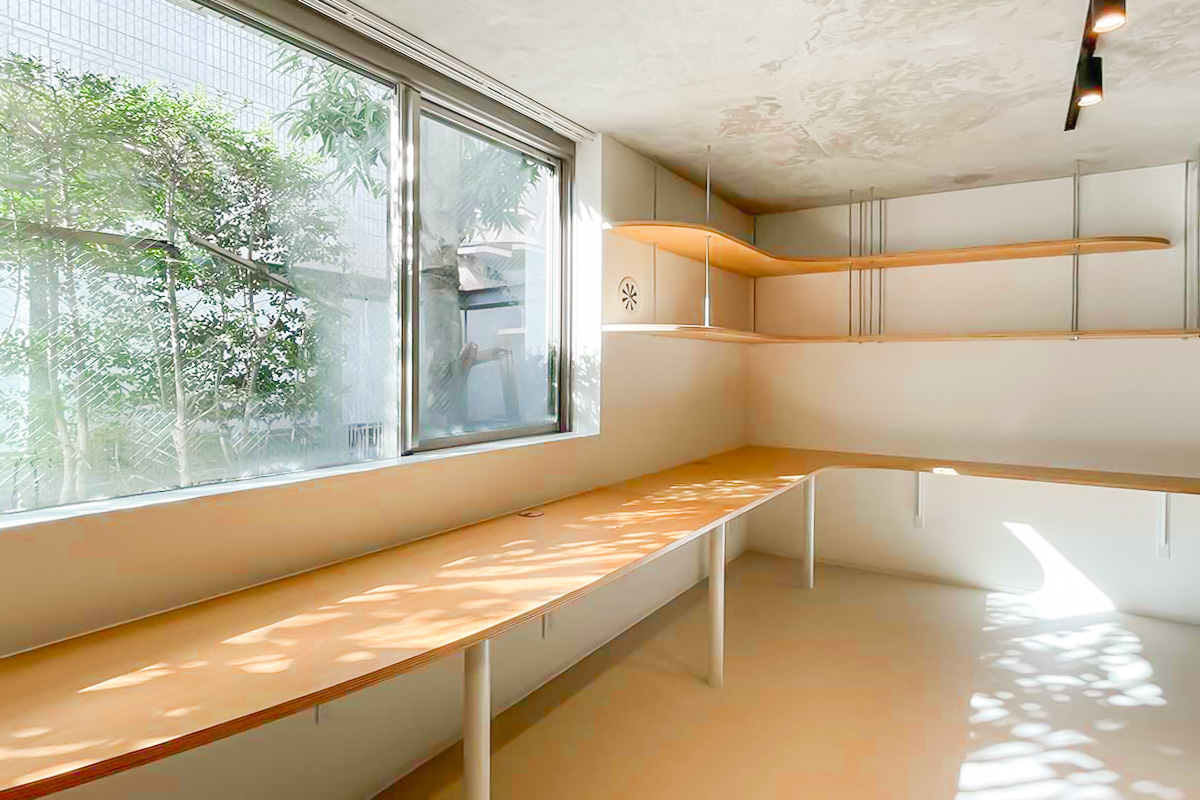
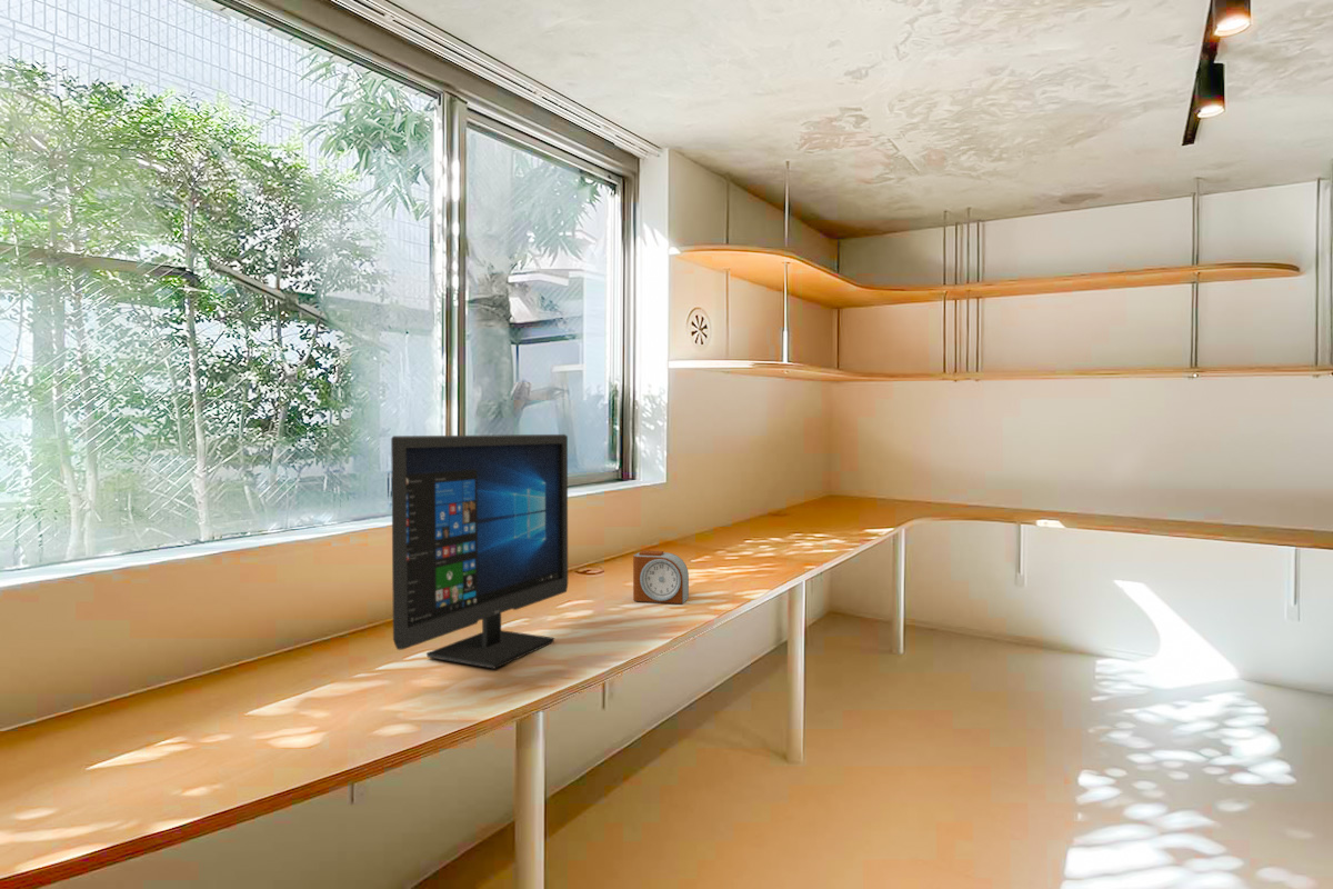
+ computer monitor [390,433,569,670]
+ alarm clock [632,549,690,605]
